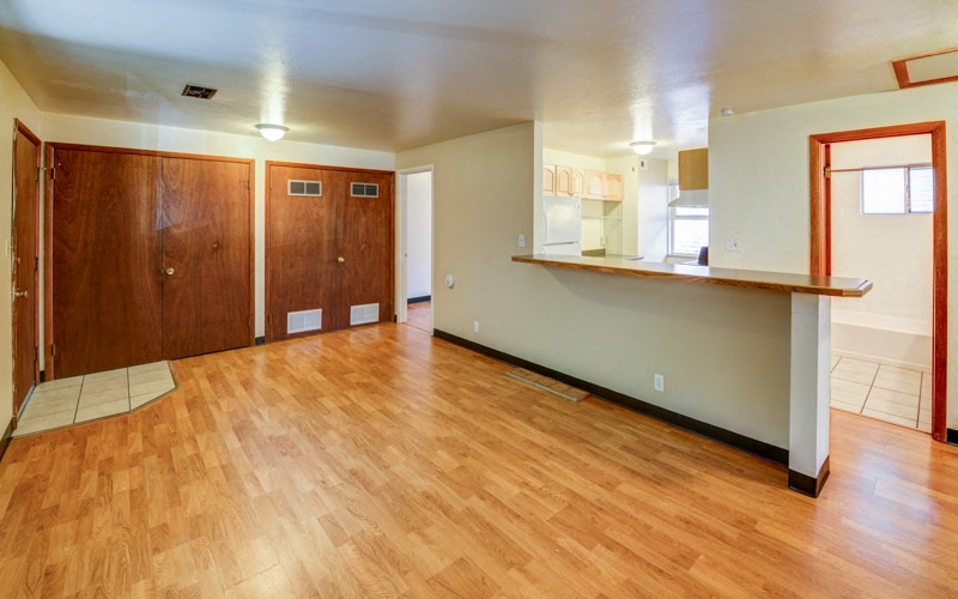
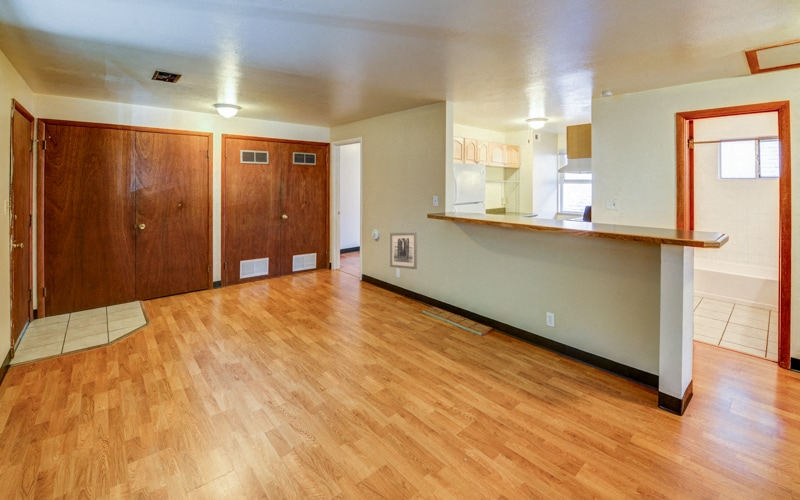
+ wall art [389,231,418,270]
